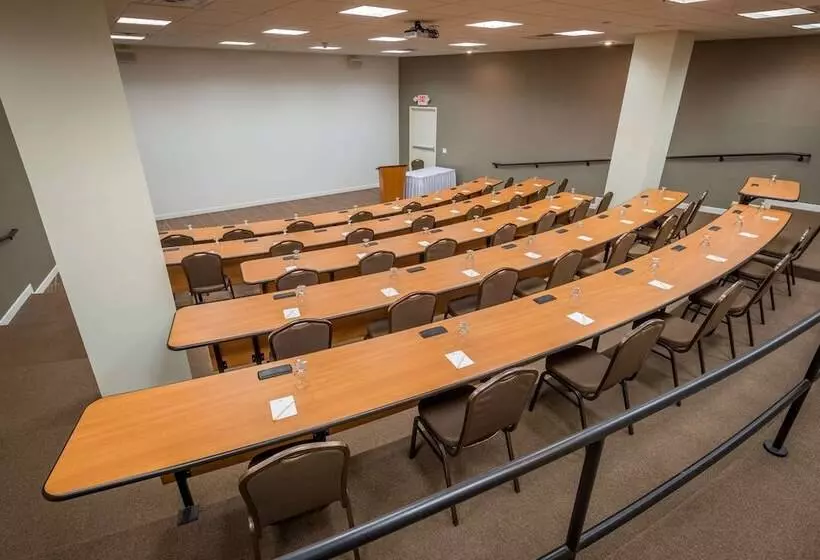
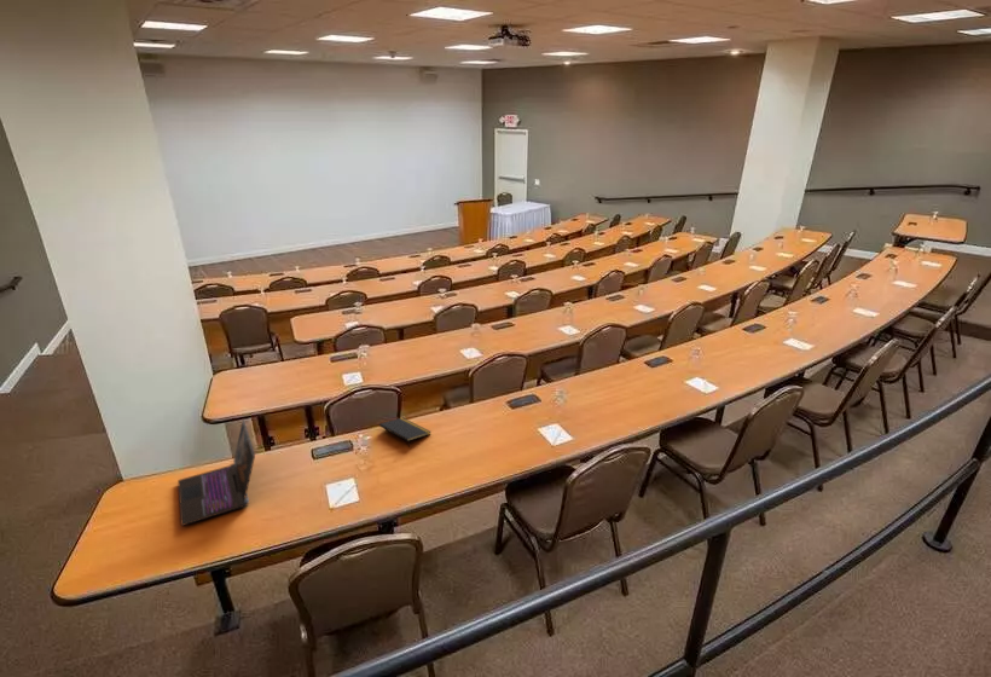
+ laptop [176,418,256,527]
+ notepad [378,416,431,447]
